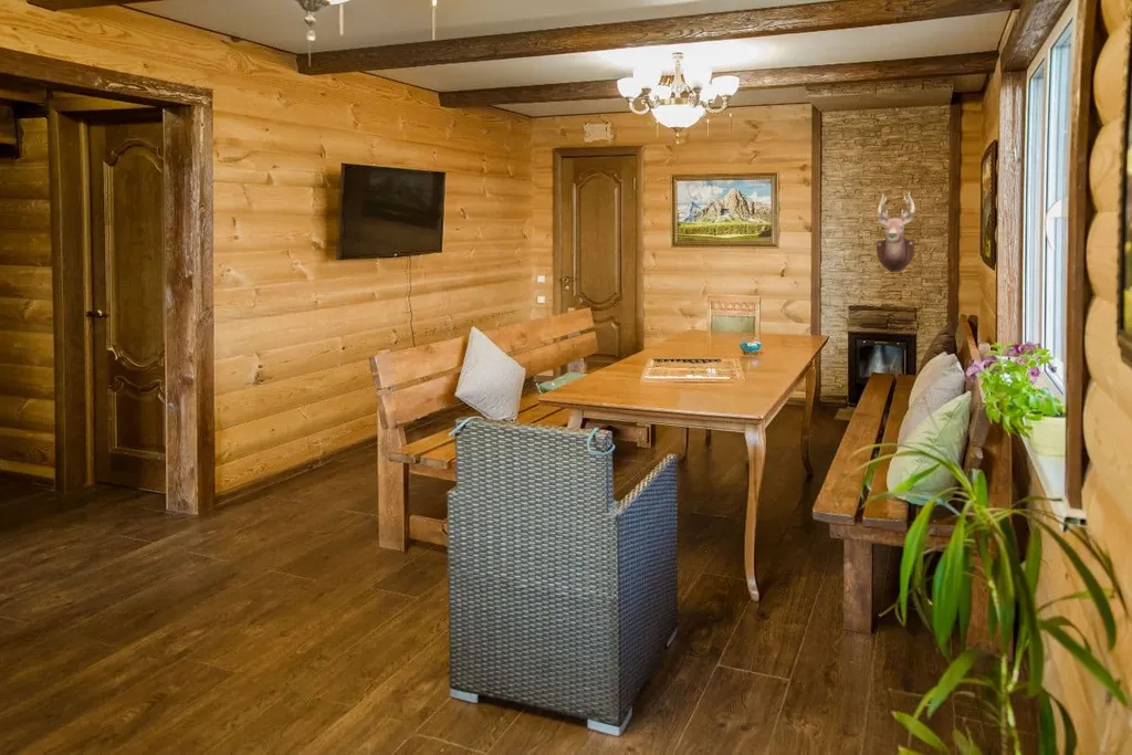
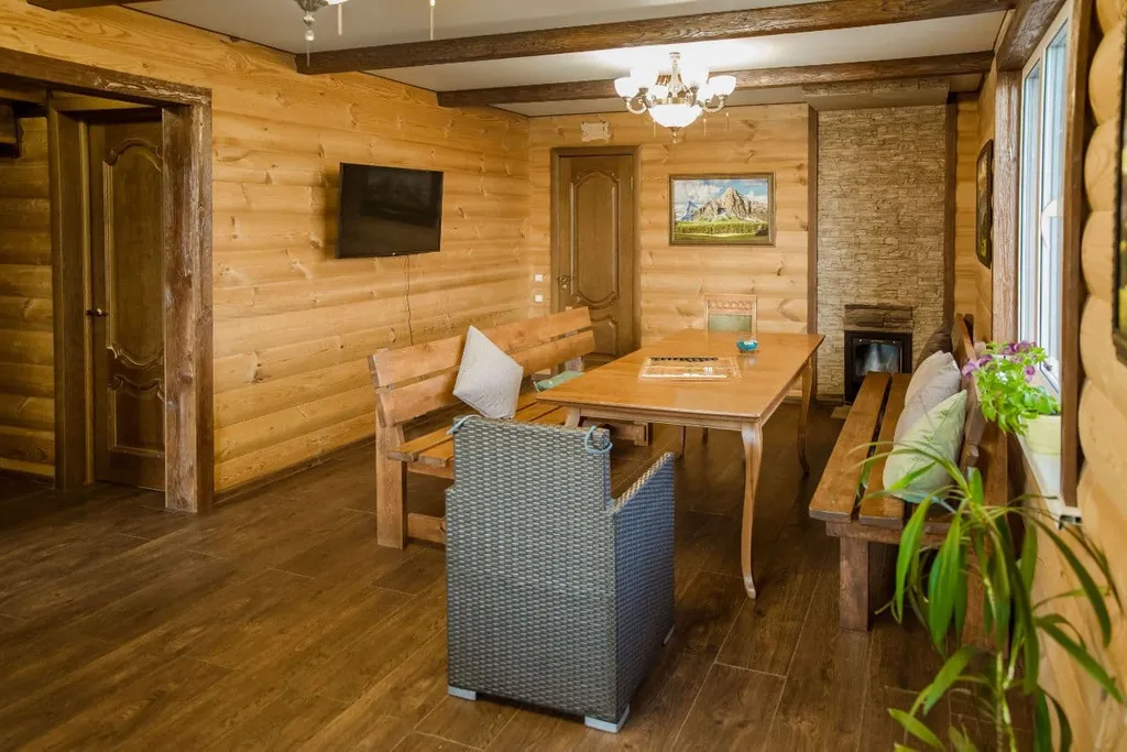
- mounted trophy [876,191,915,273]
